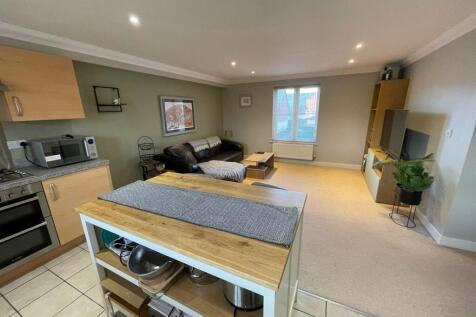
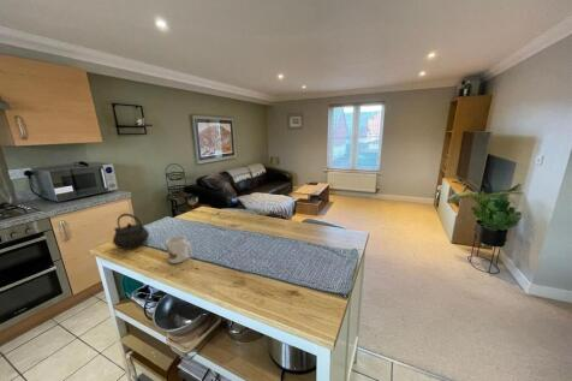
+ mug [165,234,193,264]
+ kettle [112,213,150,250]
